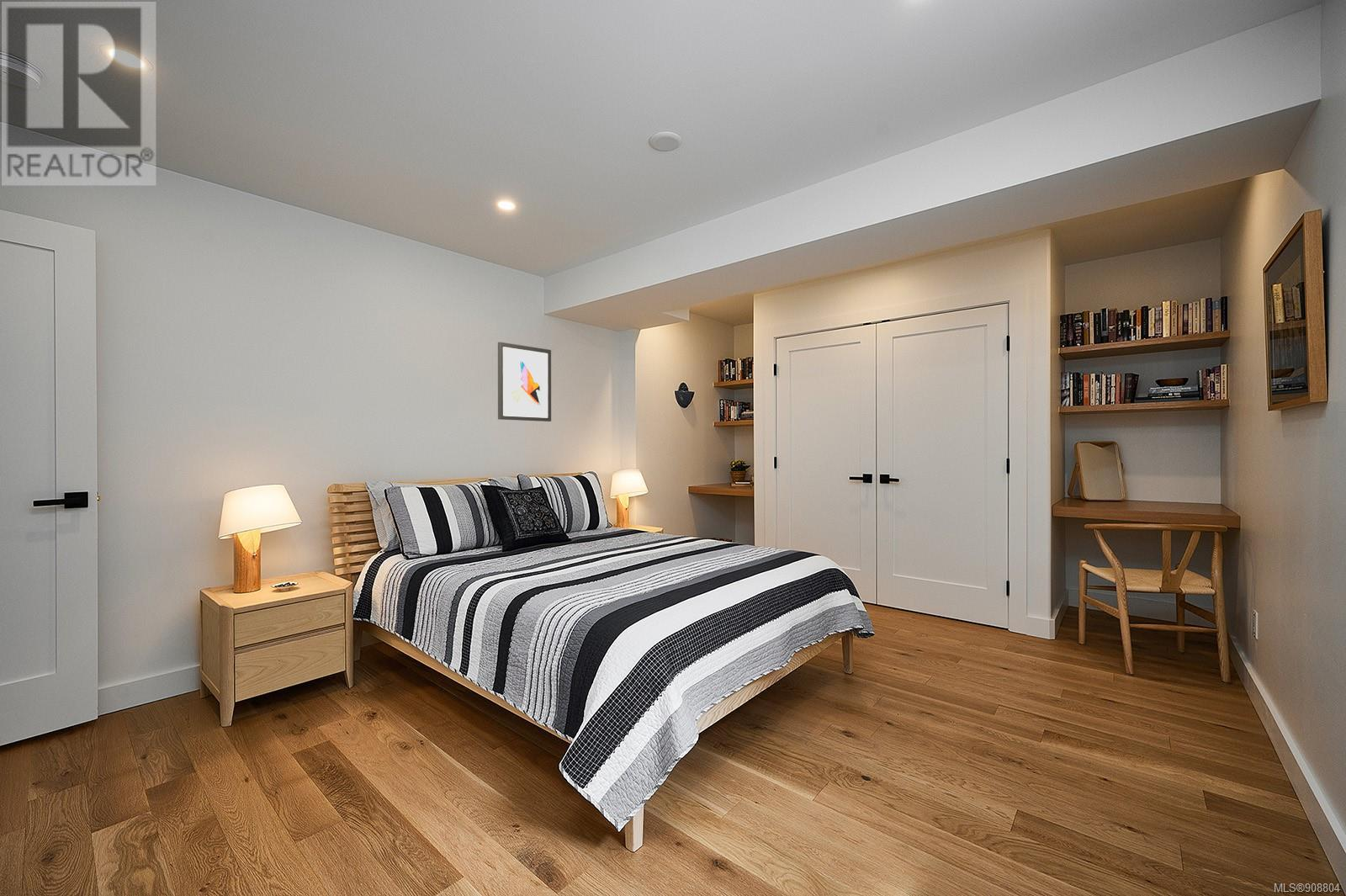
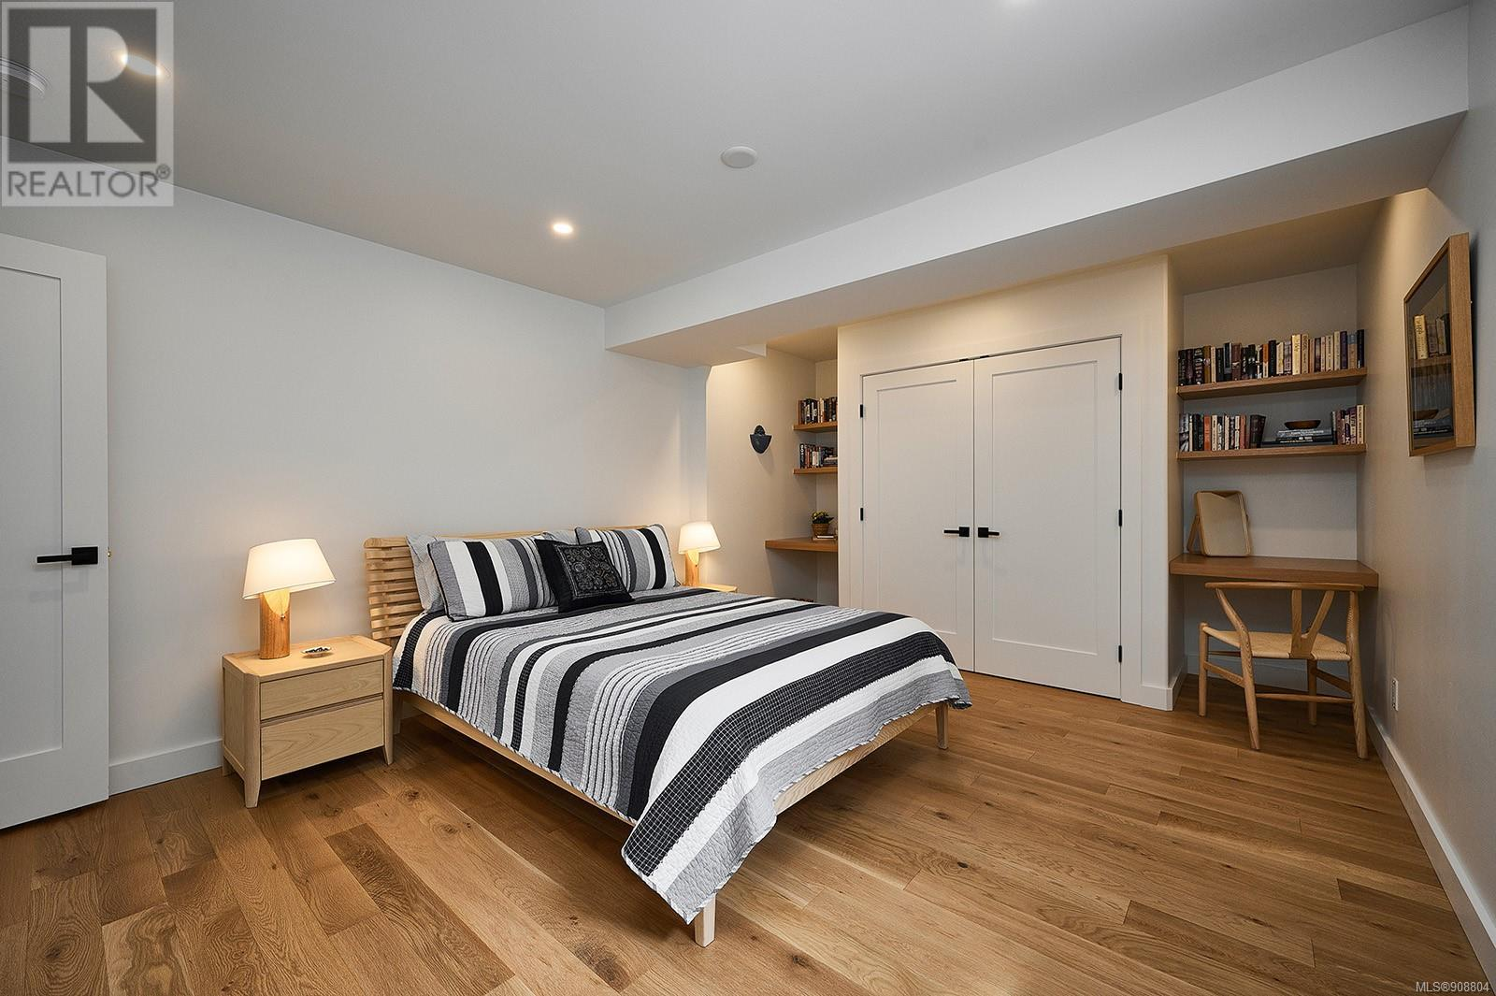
- wall art [497,342,552,422]
